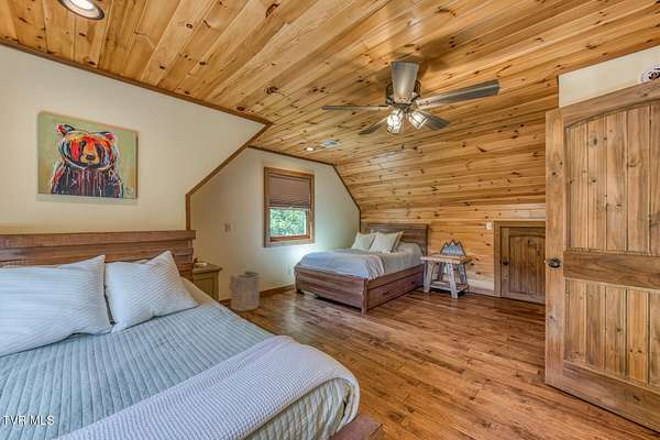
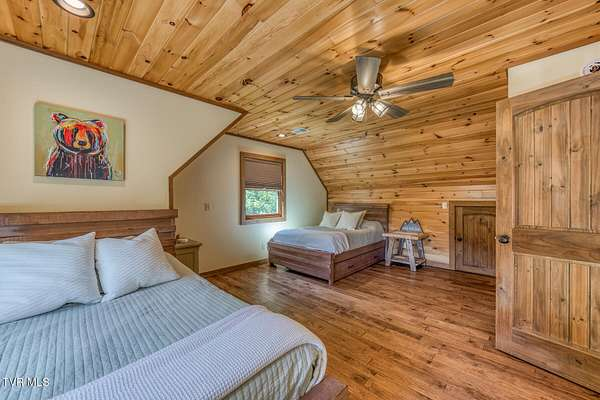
- laundry hamper [228,270,261,312]
